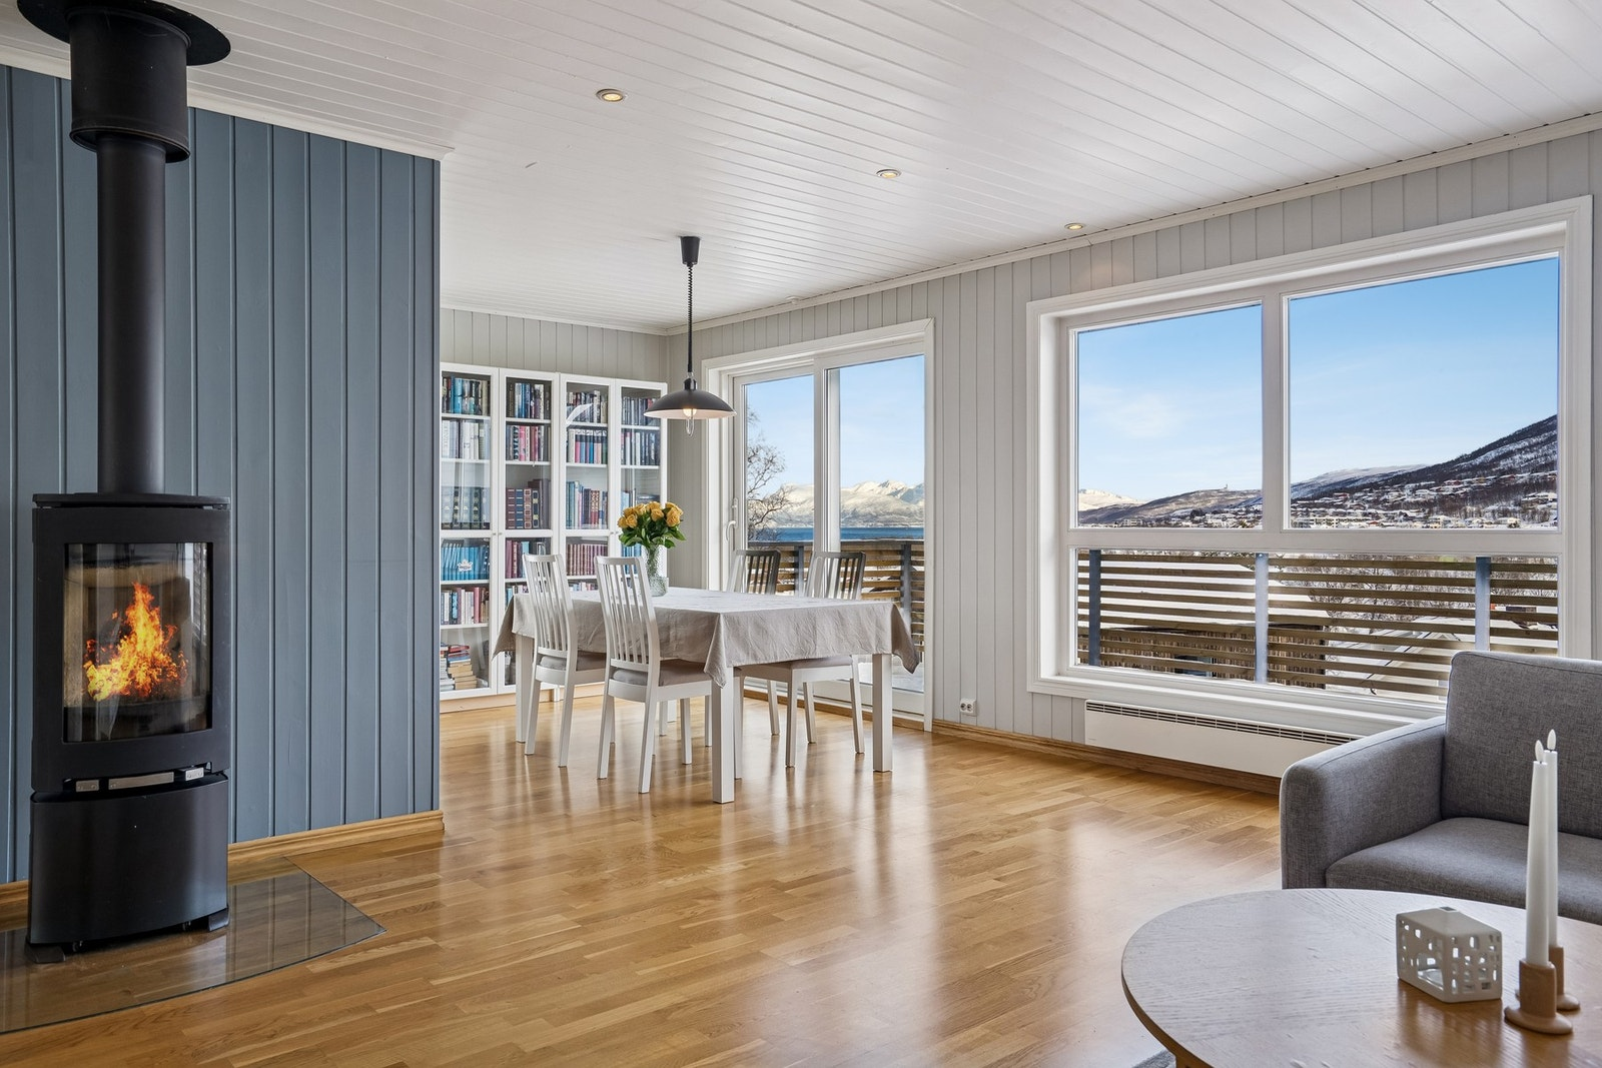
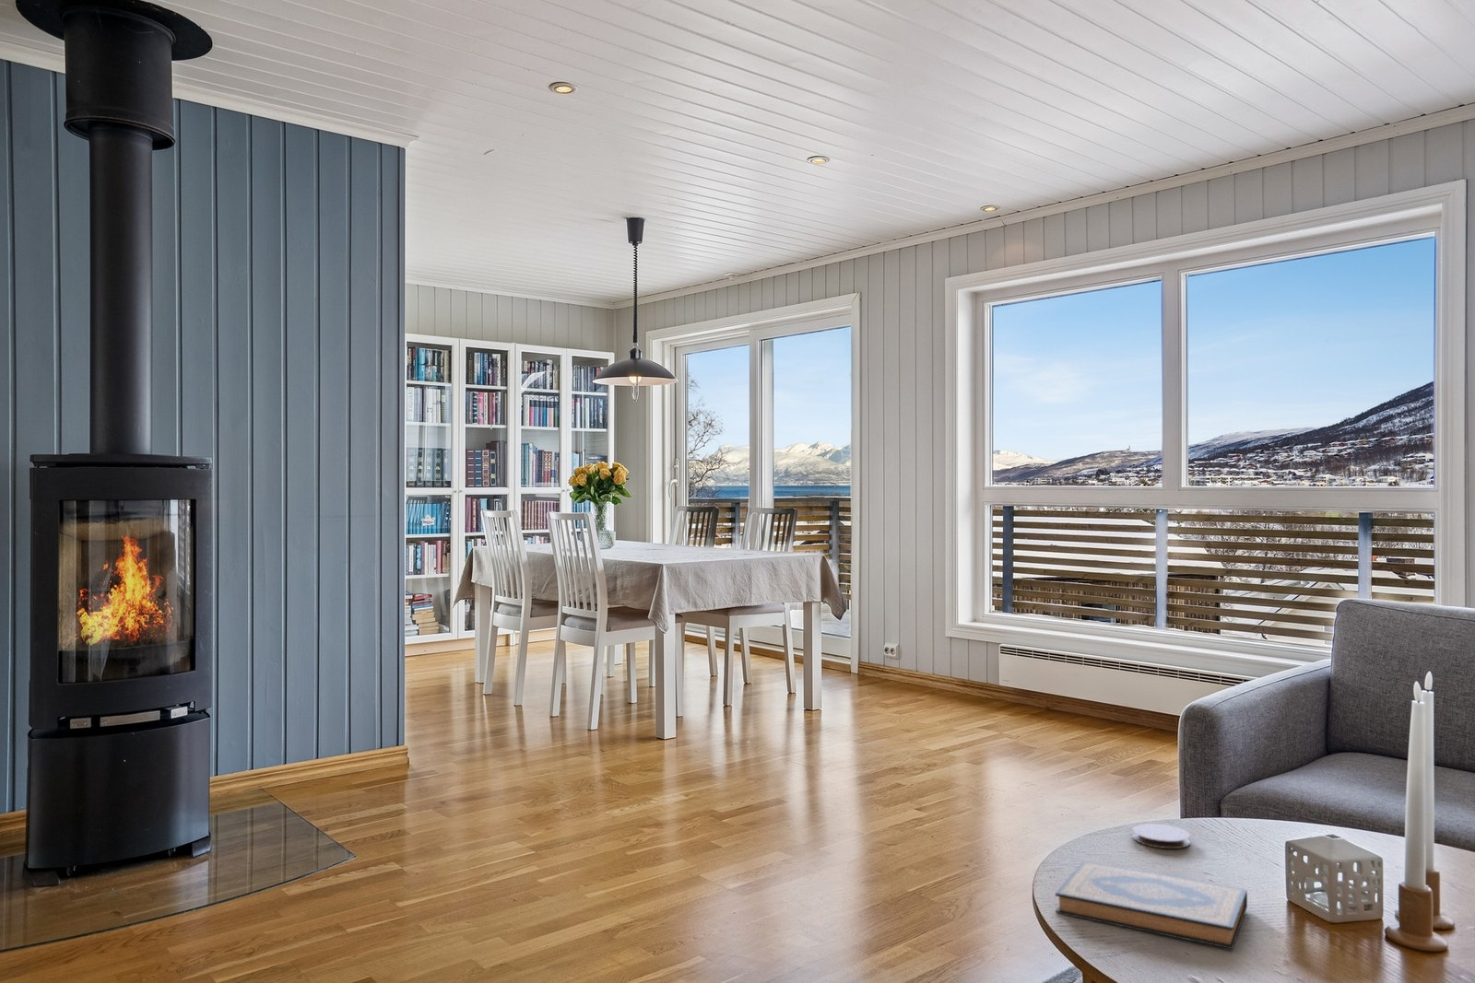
+ coaster [1131,823,1191,849]
+ hardback book [1055,860,1248,950]
